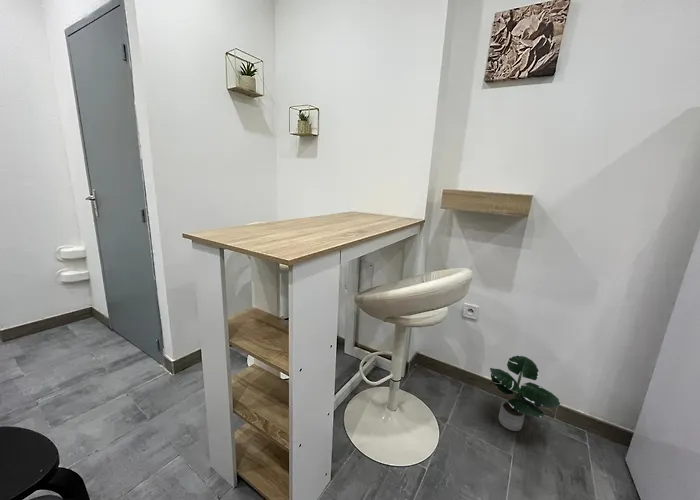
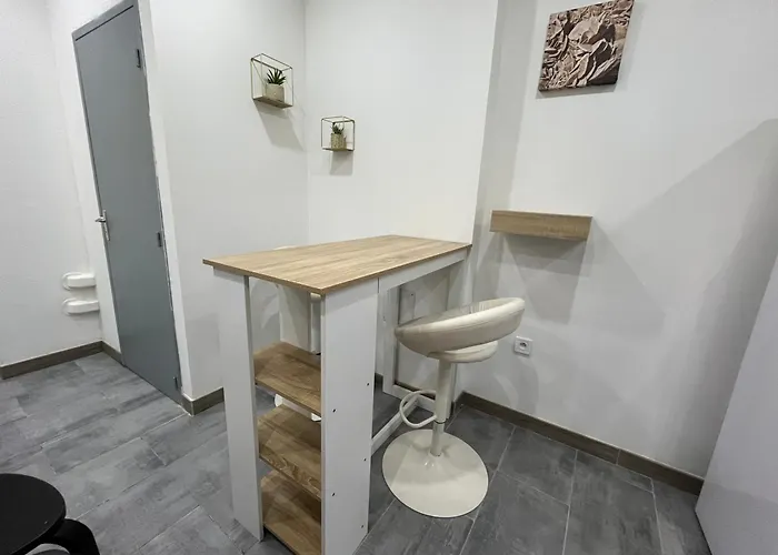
- potted plant [489,354,561,432]
